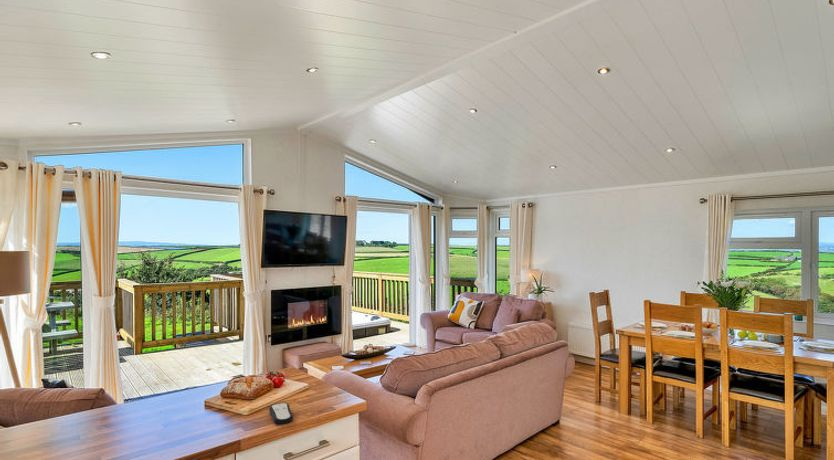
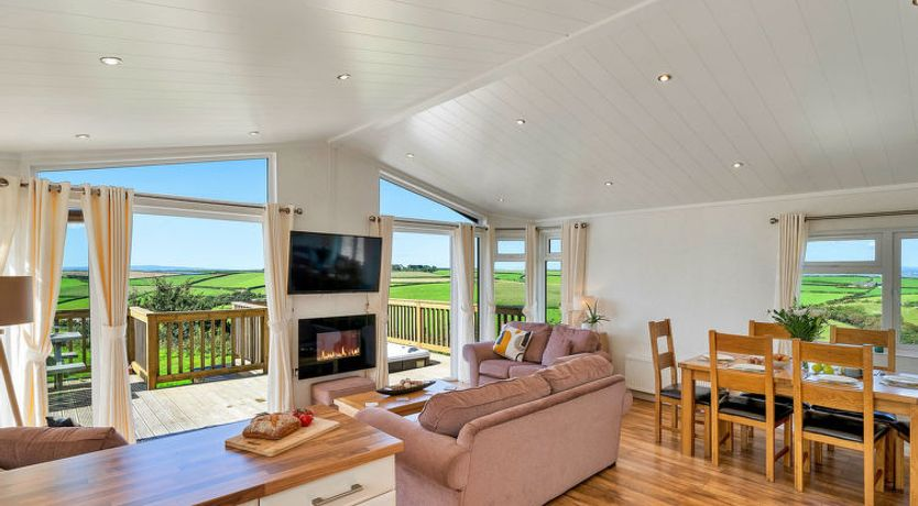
- remote control [268,402,294,426]
